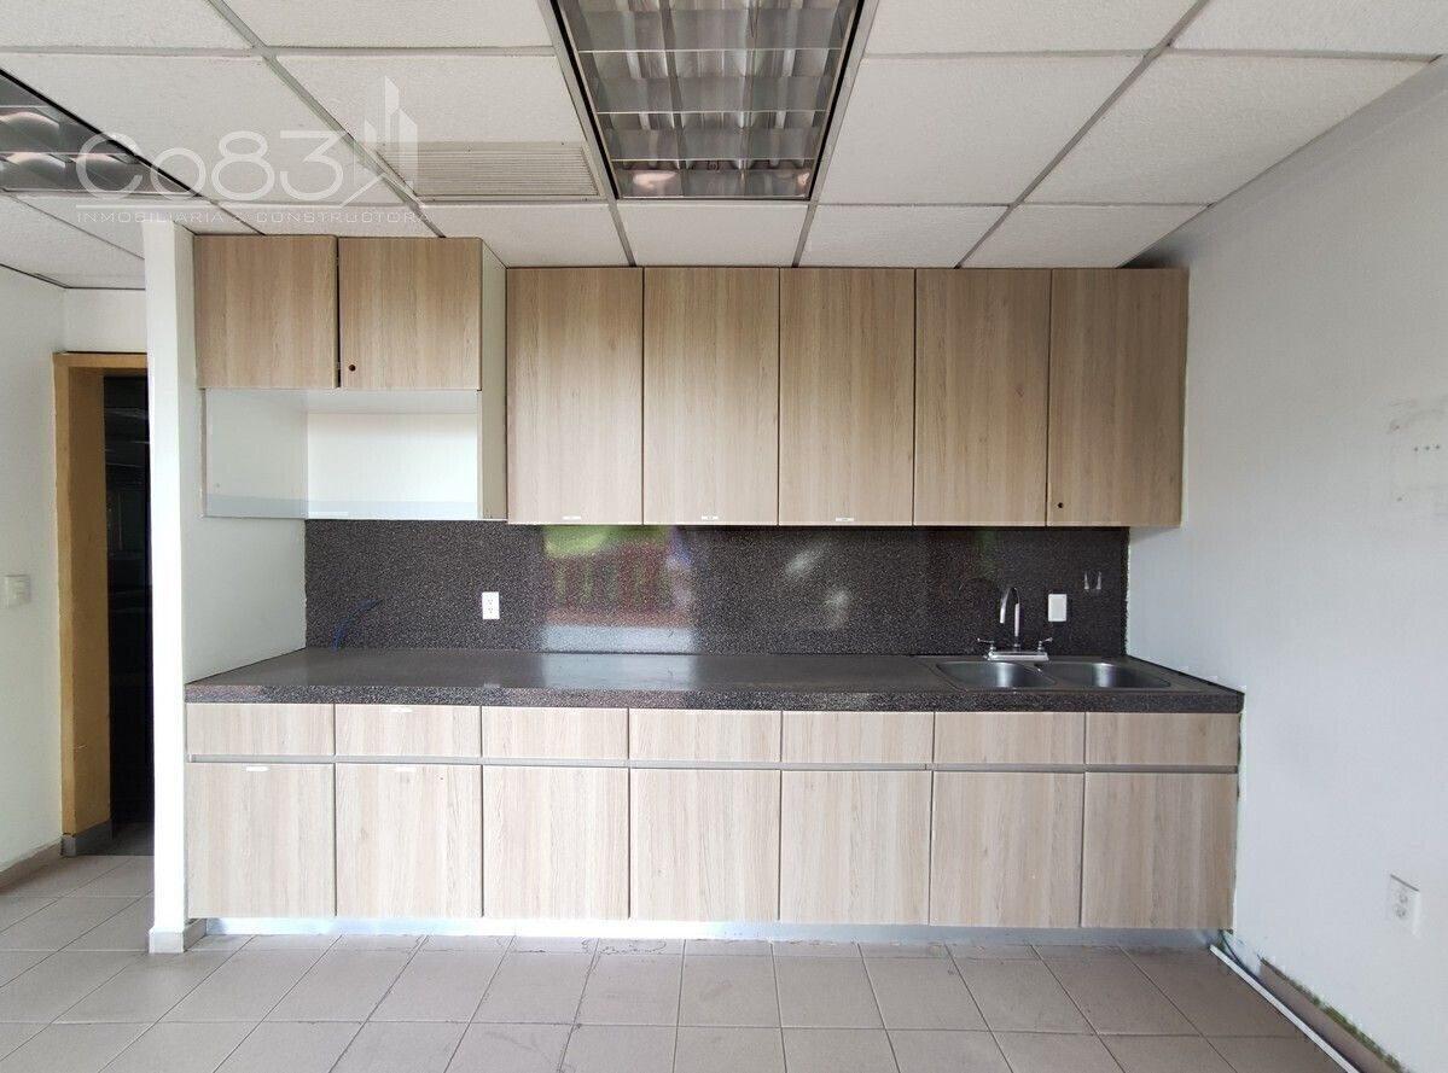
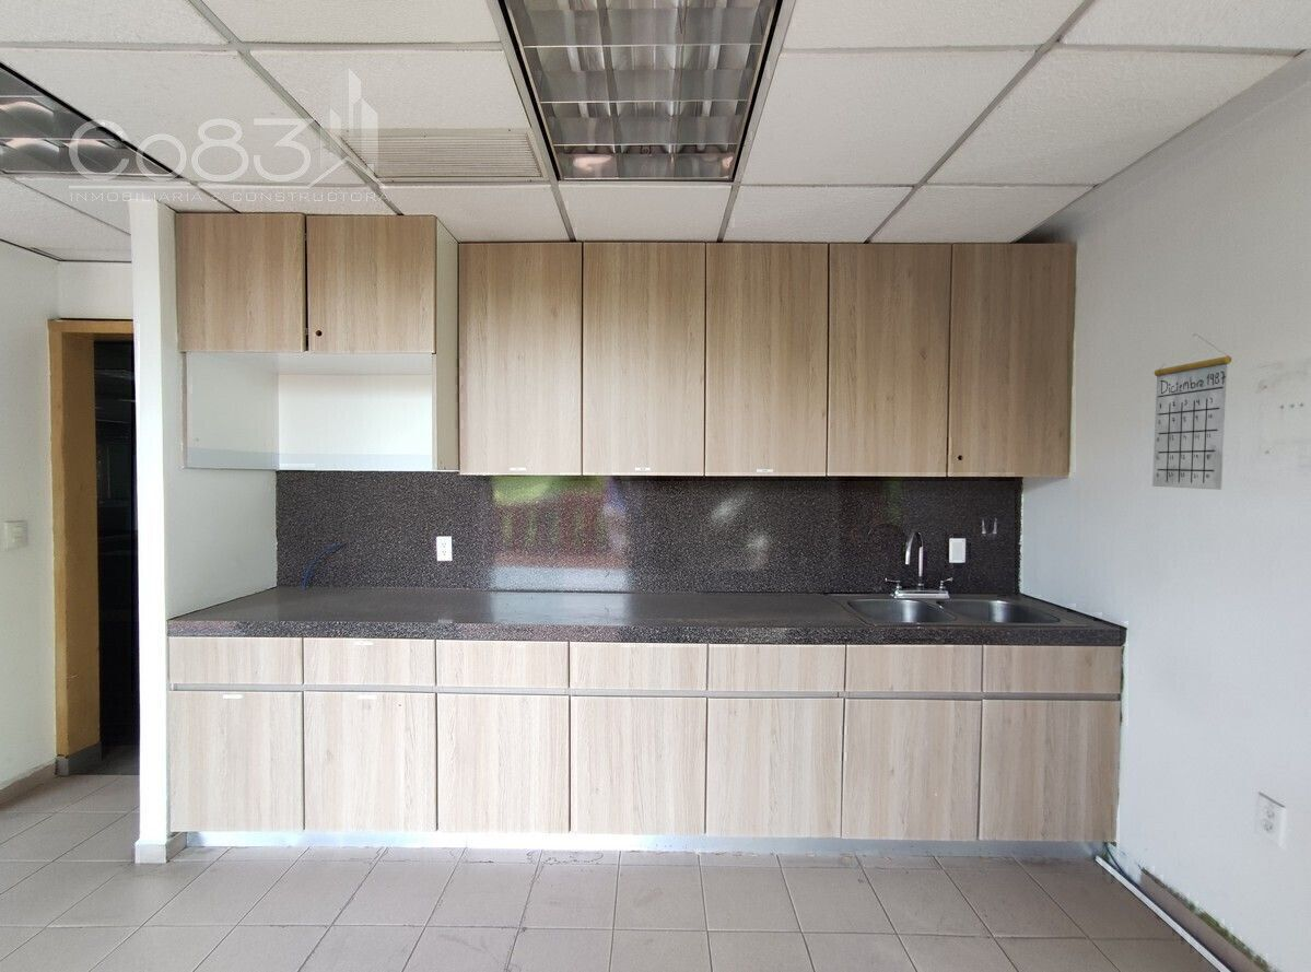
+ calendar [1151,332,1232,491]
